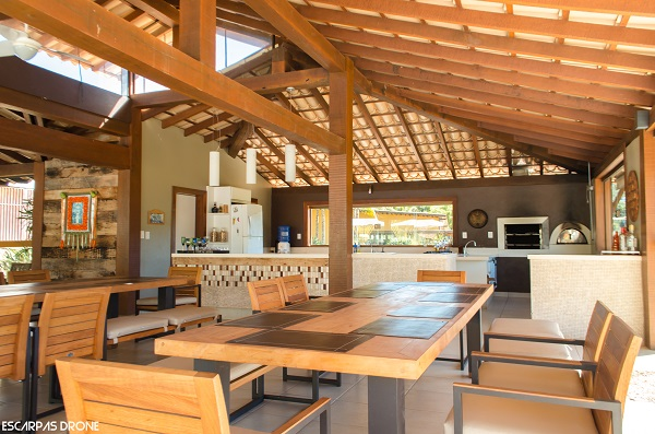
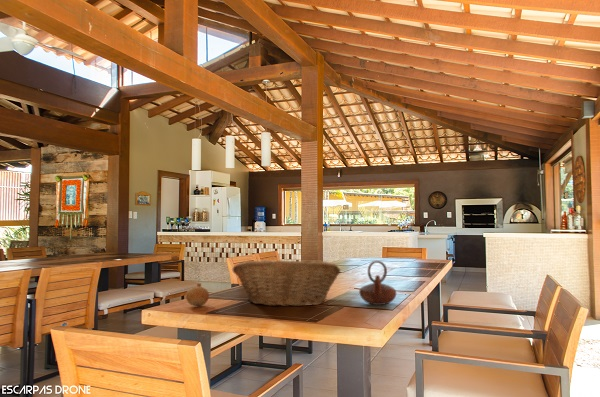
+ fruit [185,282,210,307]
+ teapot [358,260,397,306]
+ fruit basket [232,259,341,308]
